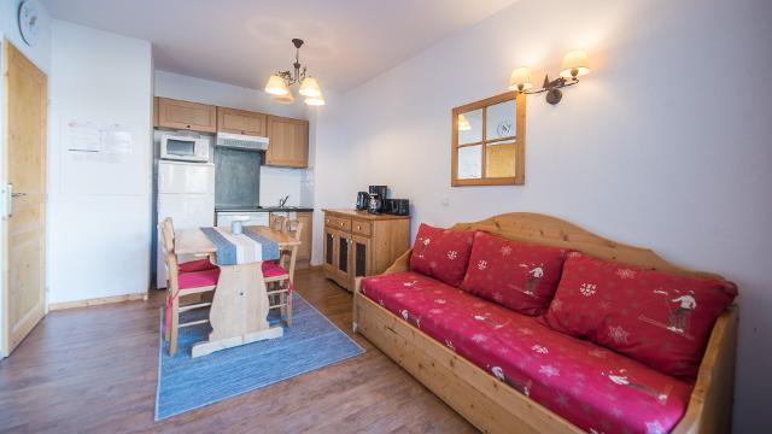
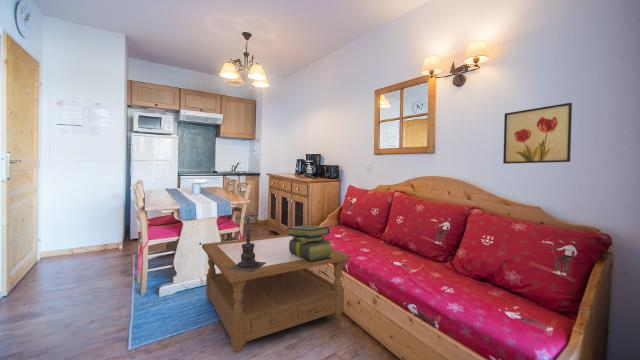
+ wall art [502,102,573,165]
+ candle holder [230,209,267,272]
+ stack of books [287,225,334,261]
+ coffee table [201,233,351,354]
